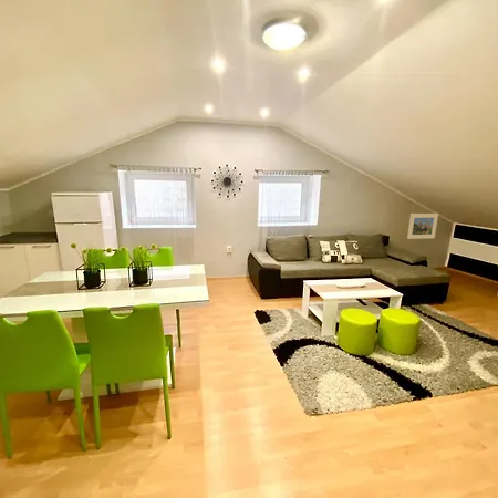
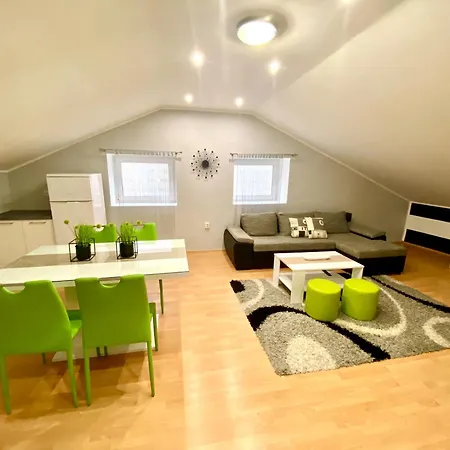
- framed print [406,212,439,240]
